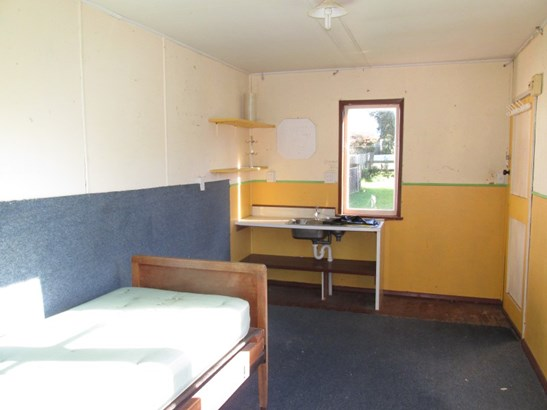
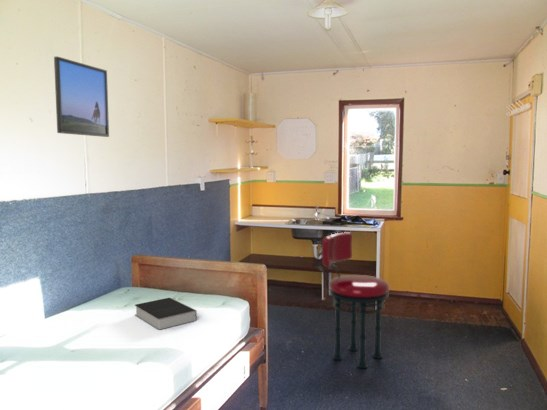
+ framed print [53,55,110,138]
+ stool [315,231,390,369]
+ book [134,297,198,331]
